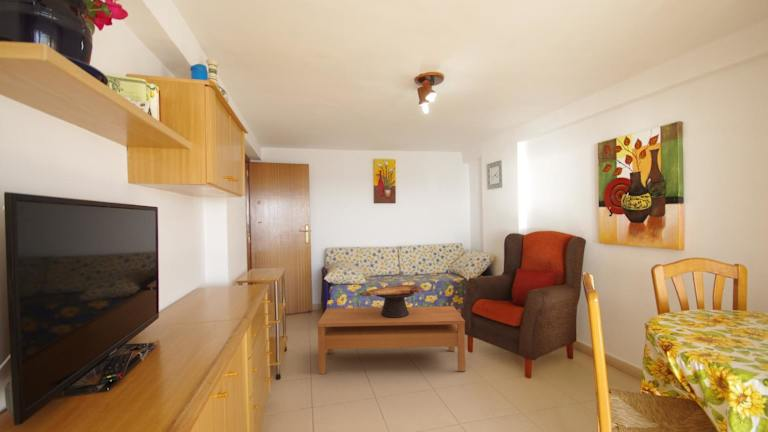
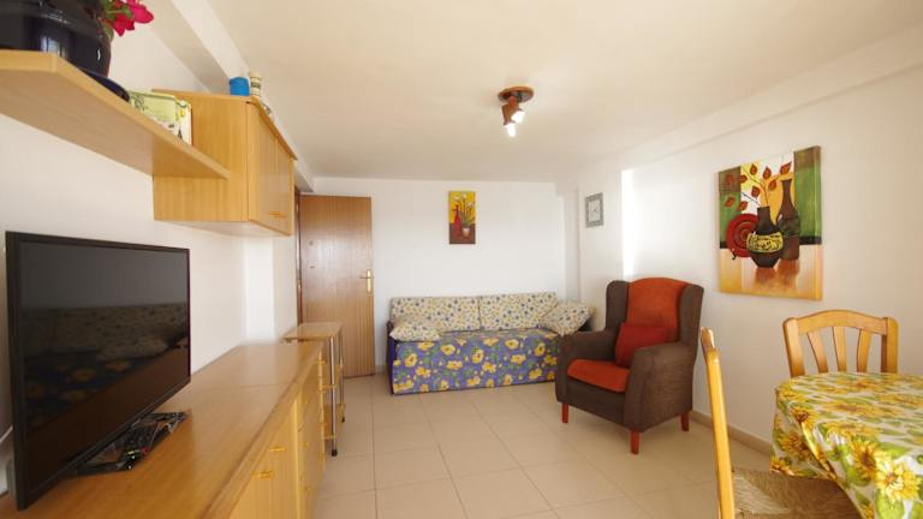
- coffee table [316,305,466,375]
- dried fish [359,284,423,318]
